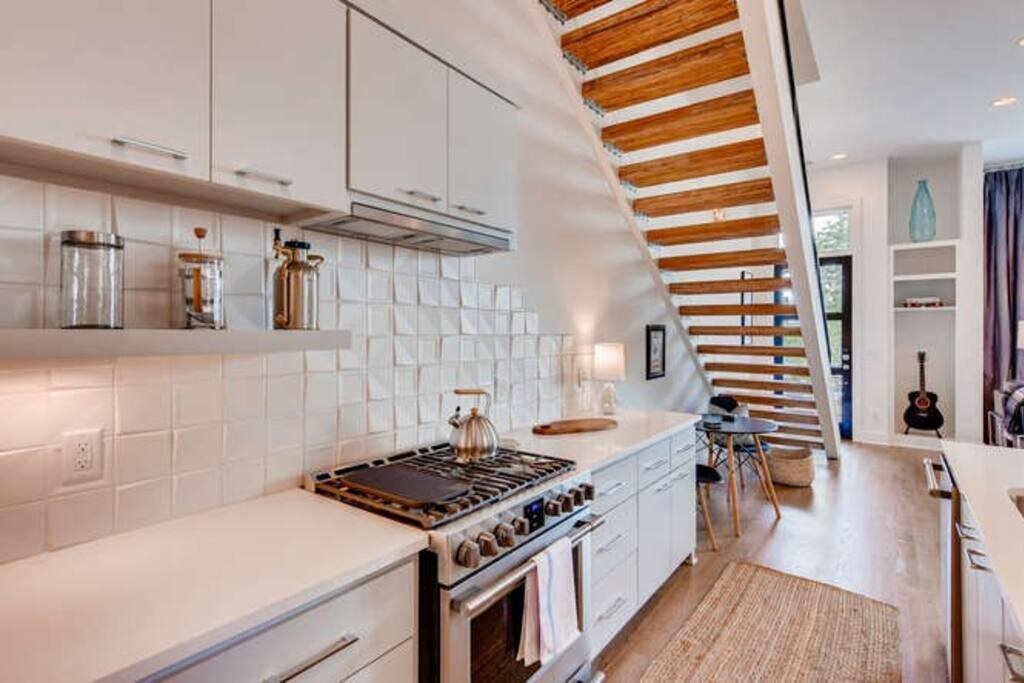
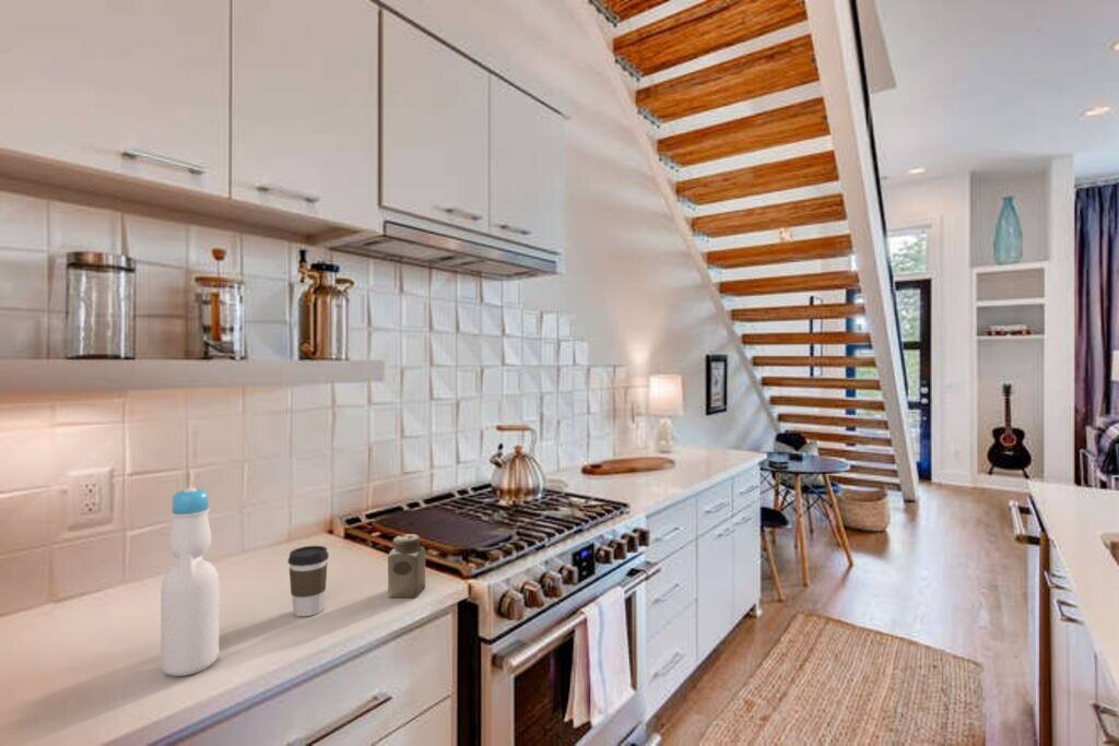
+ salt shaker [387,533,426,599]
+ coffee cup [286,545,330,617]
+ bottle [160,486,220,677]
